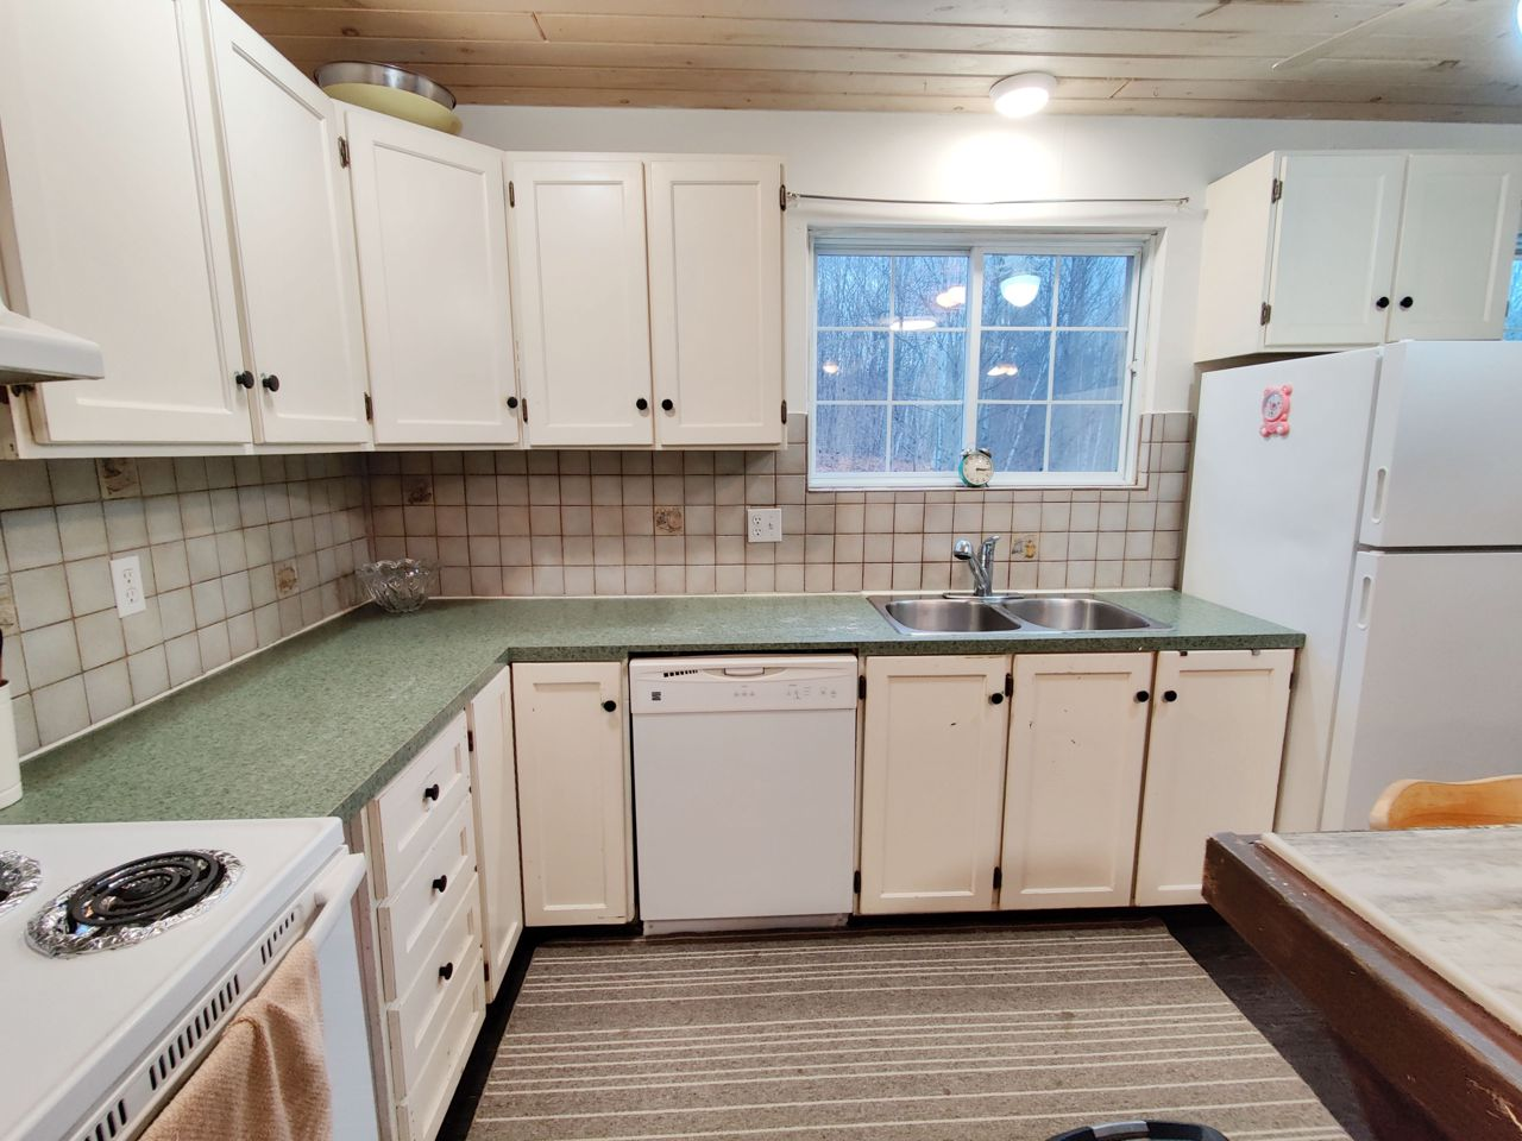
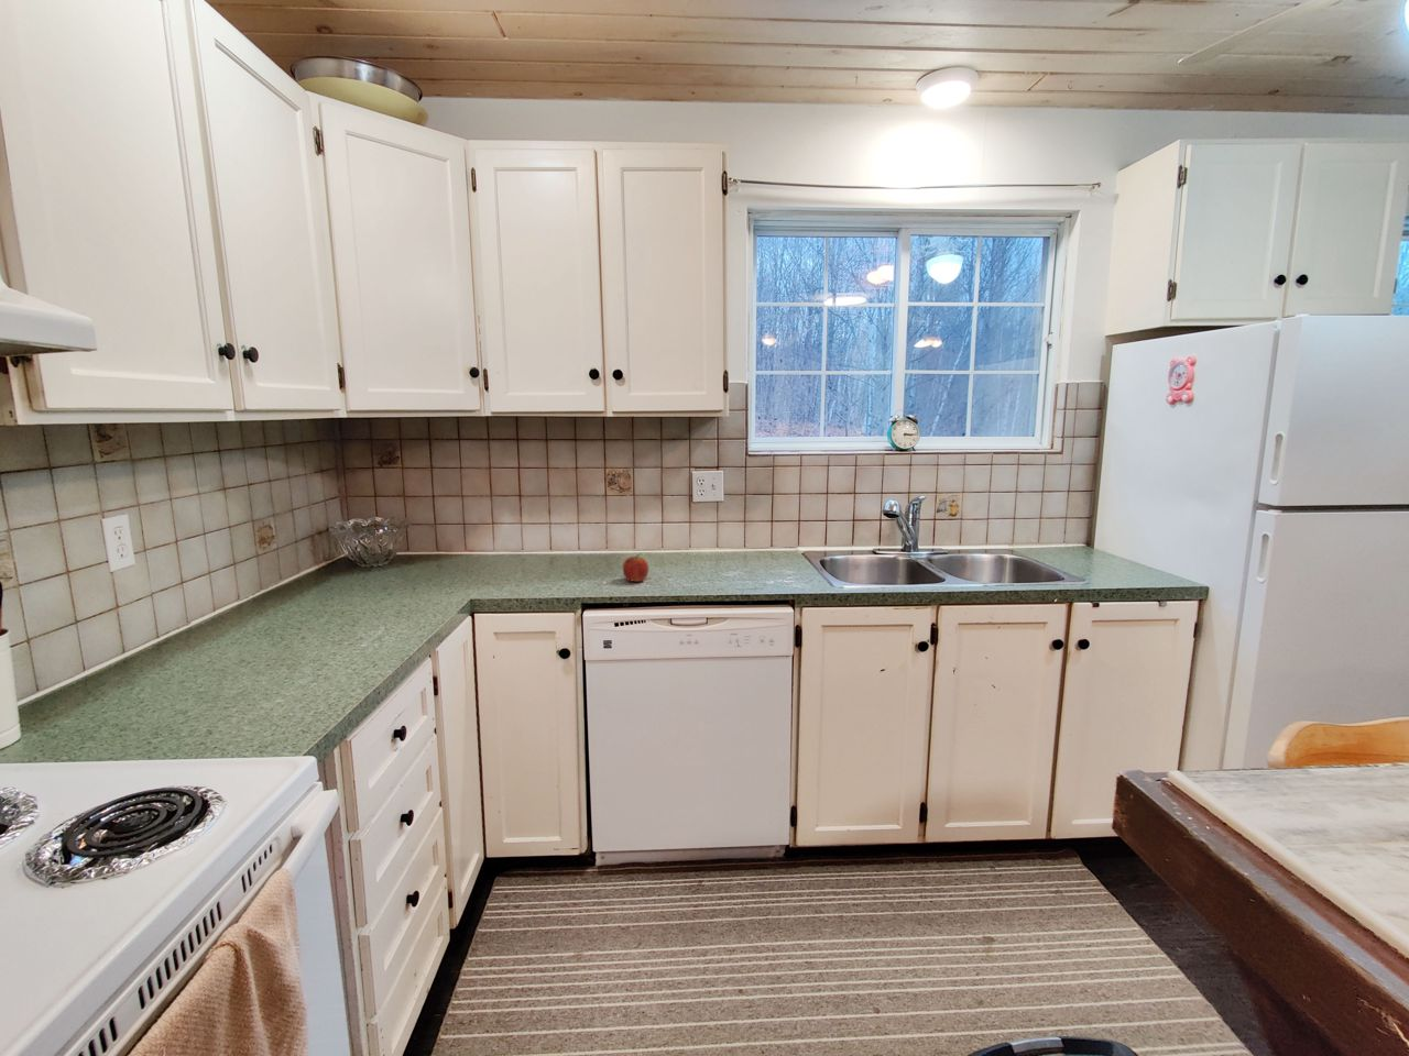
+ fruit [622,554,649,583]
